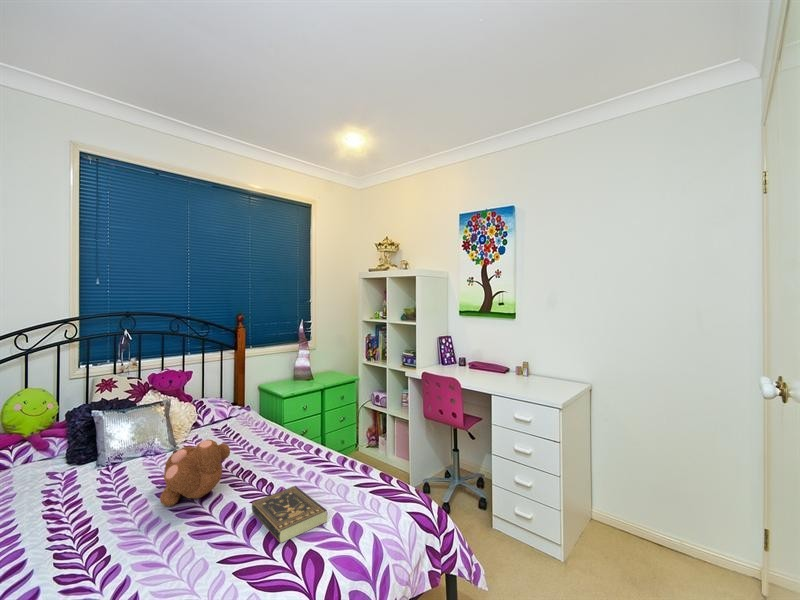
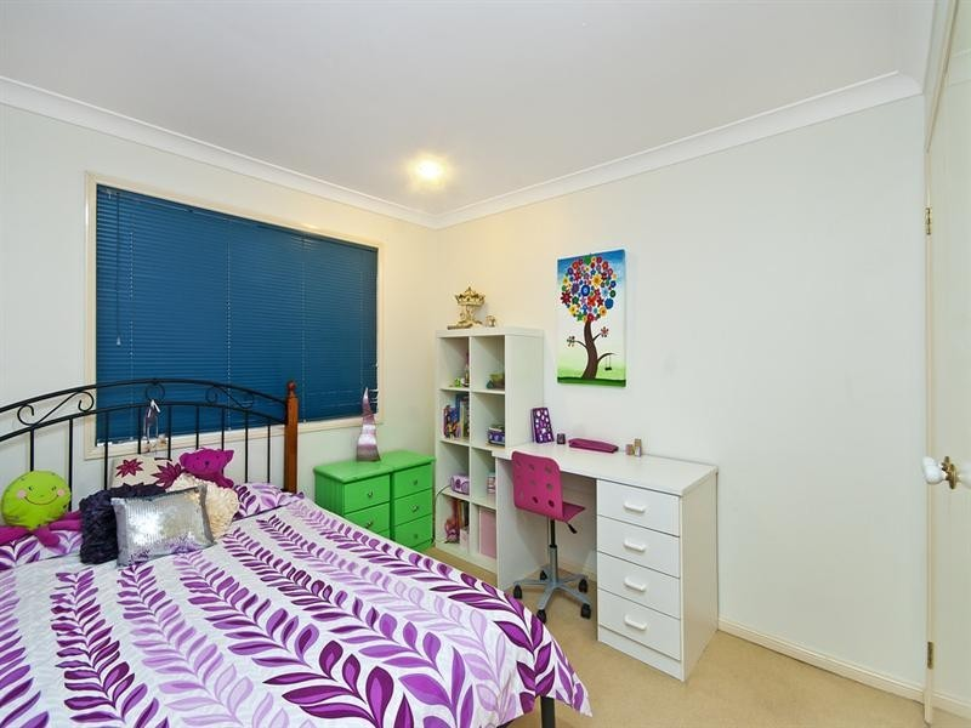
- teddy bear [159,439,231,507]
- book [251,485,328,544]
